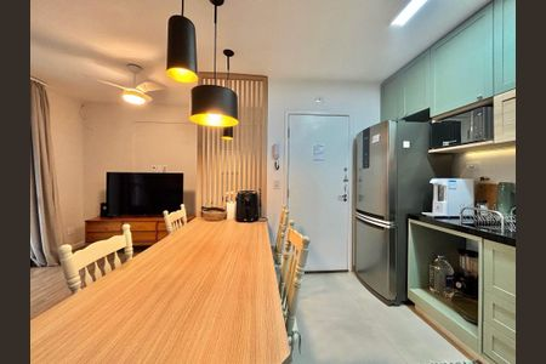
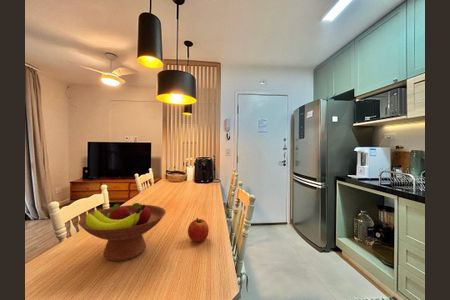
+ apple [187,217,210,243]
+ fruit bowl [78,202,167,262]
